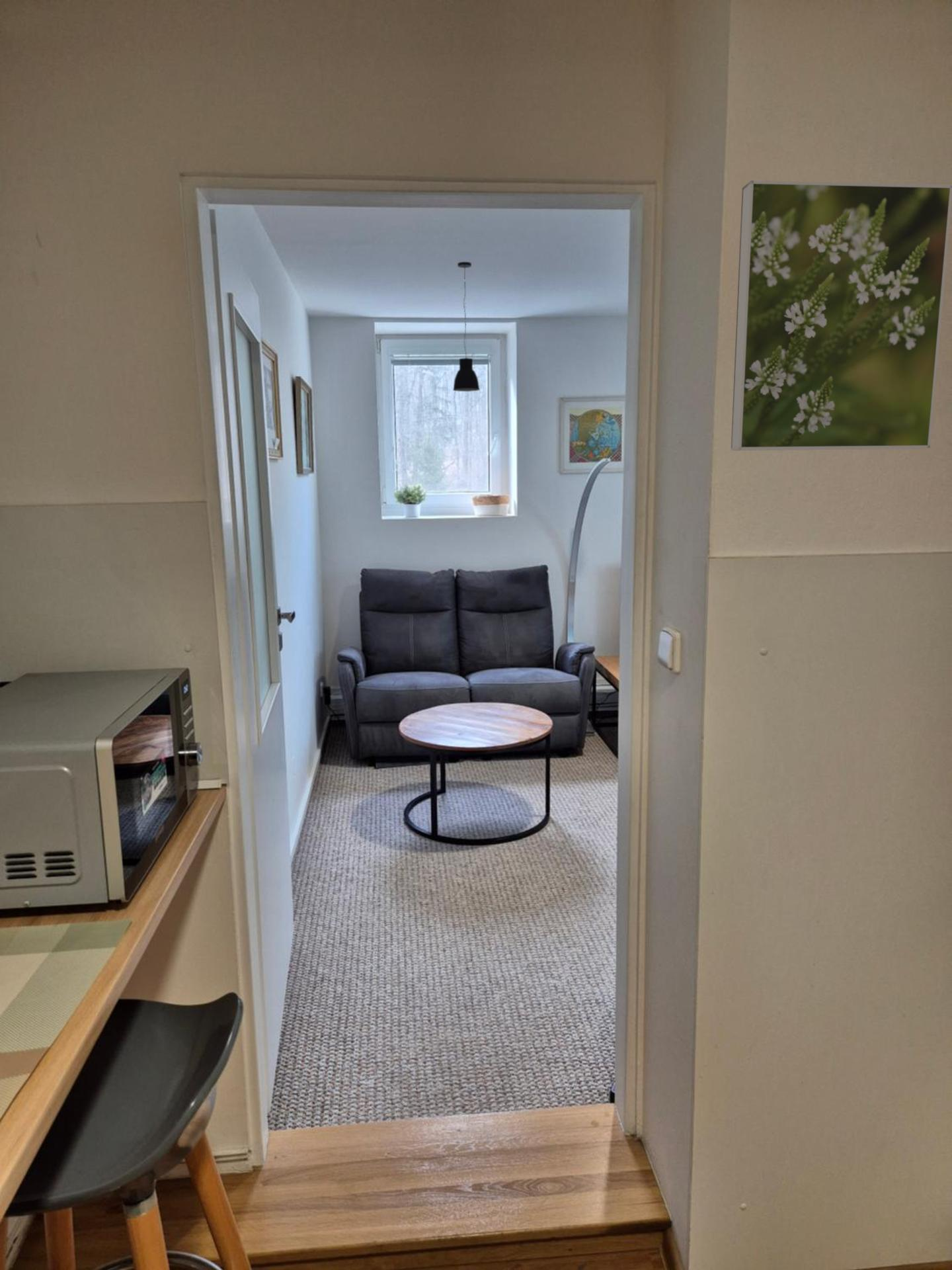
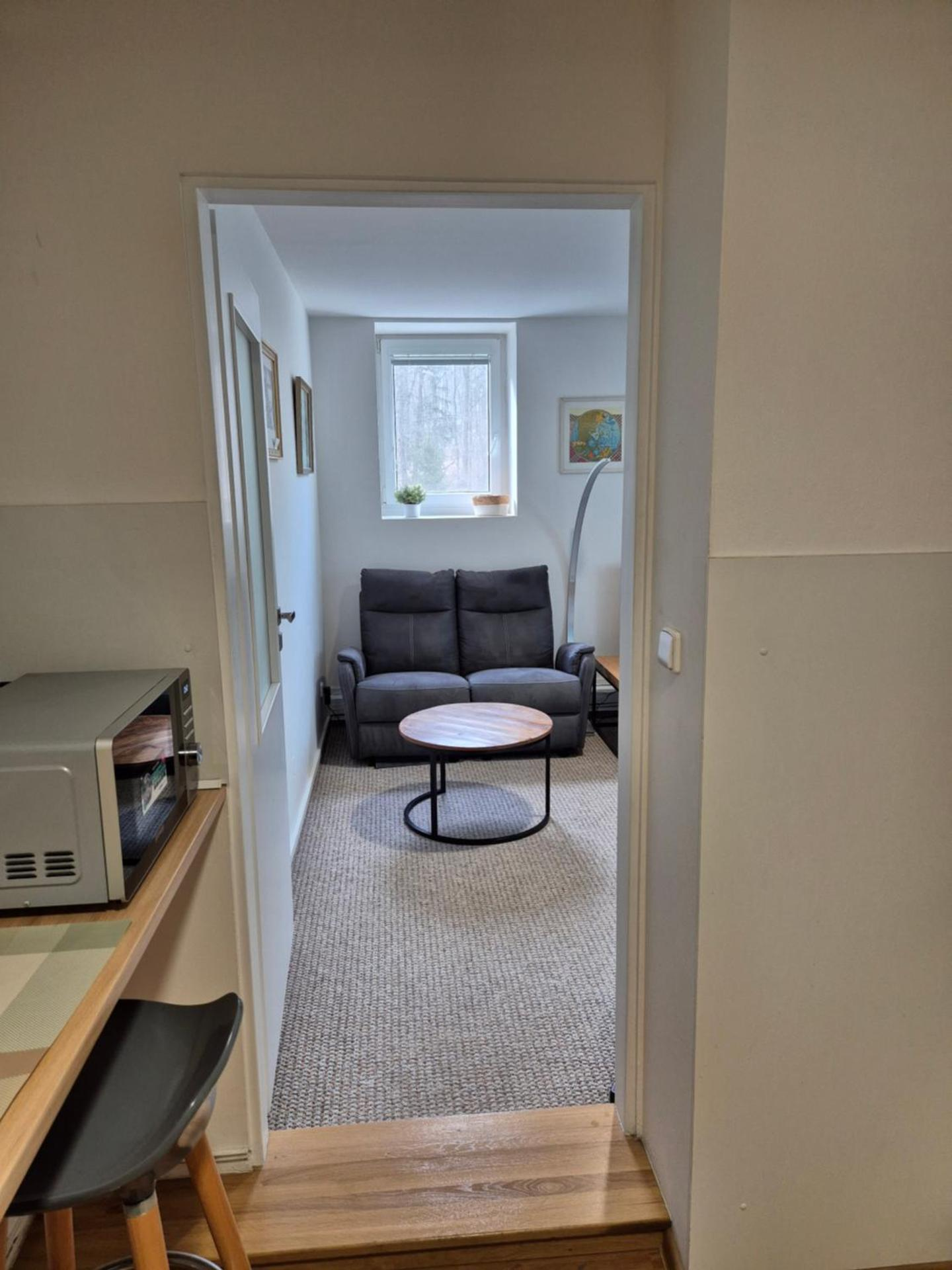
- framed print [731,180,952,451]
- pendant light [452,261,481,392]
